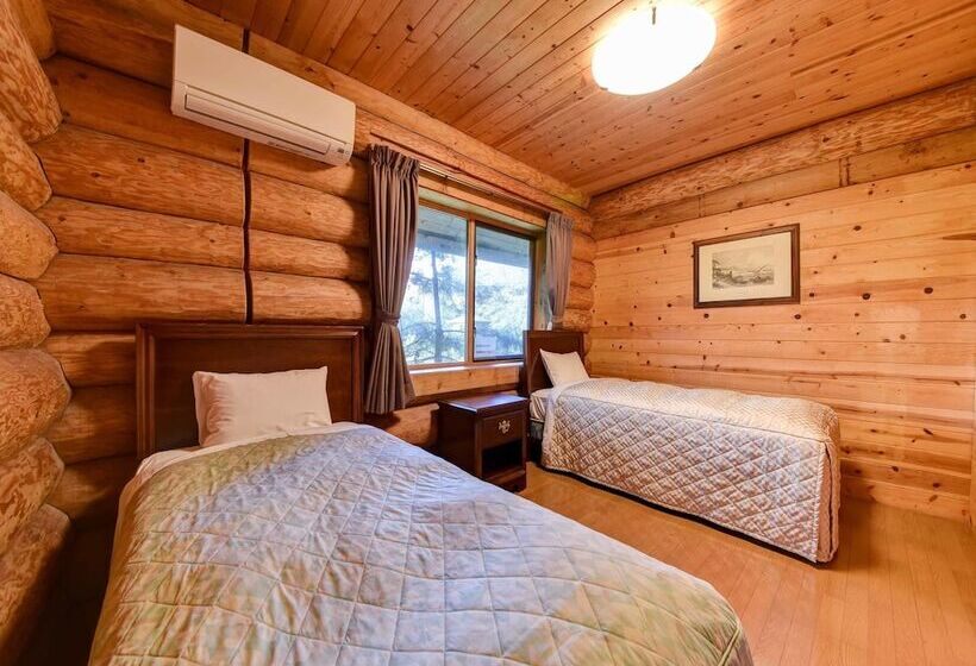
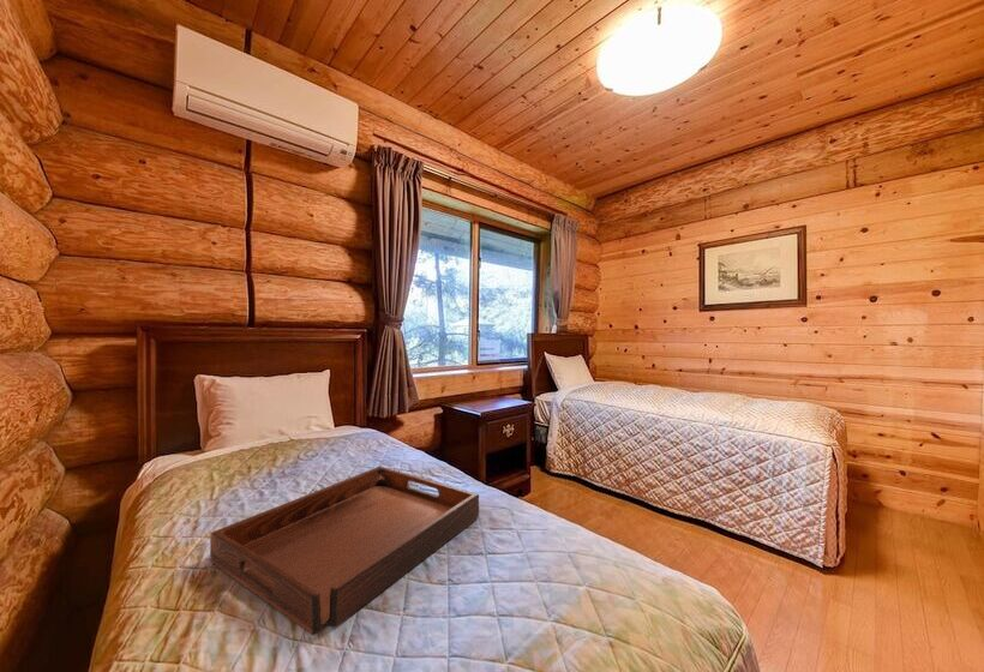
+ serving tray [209,466,480,636]
